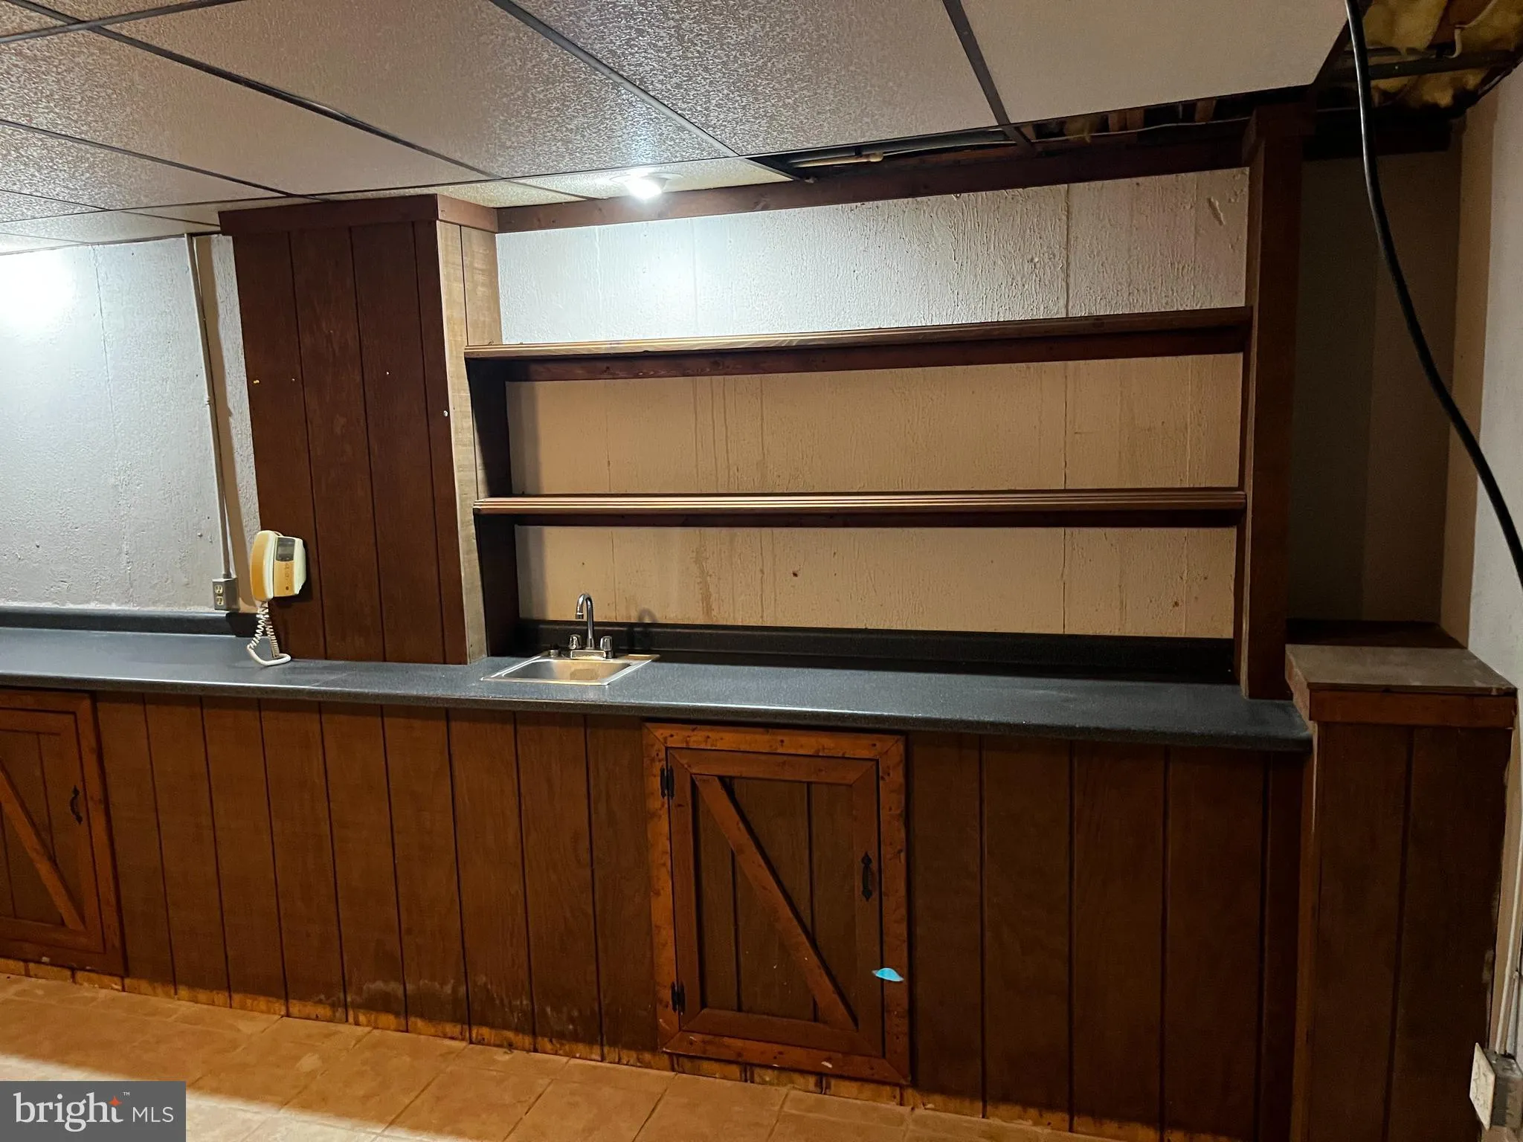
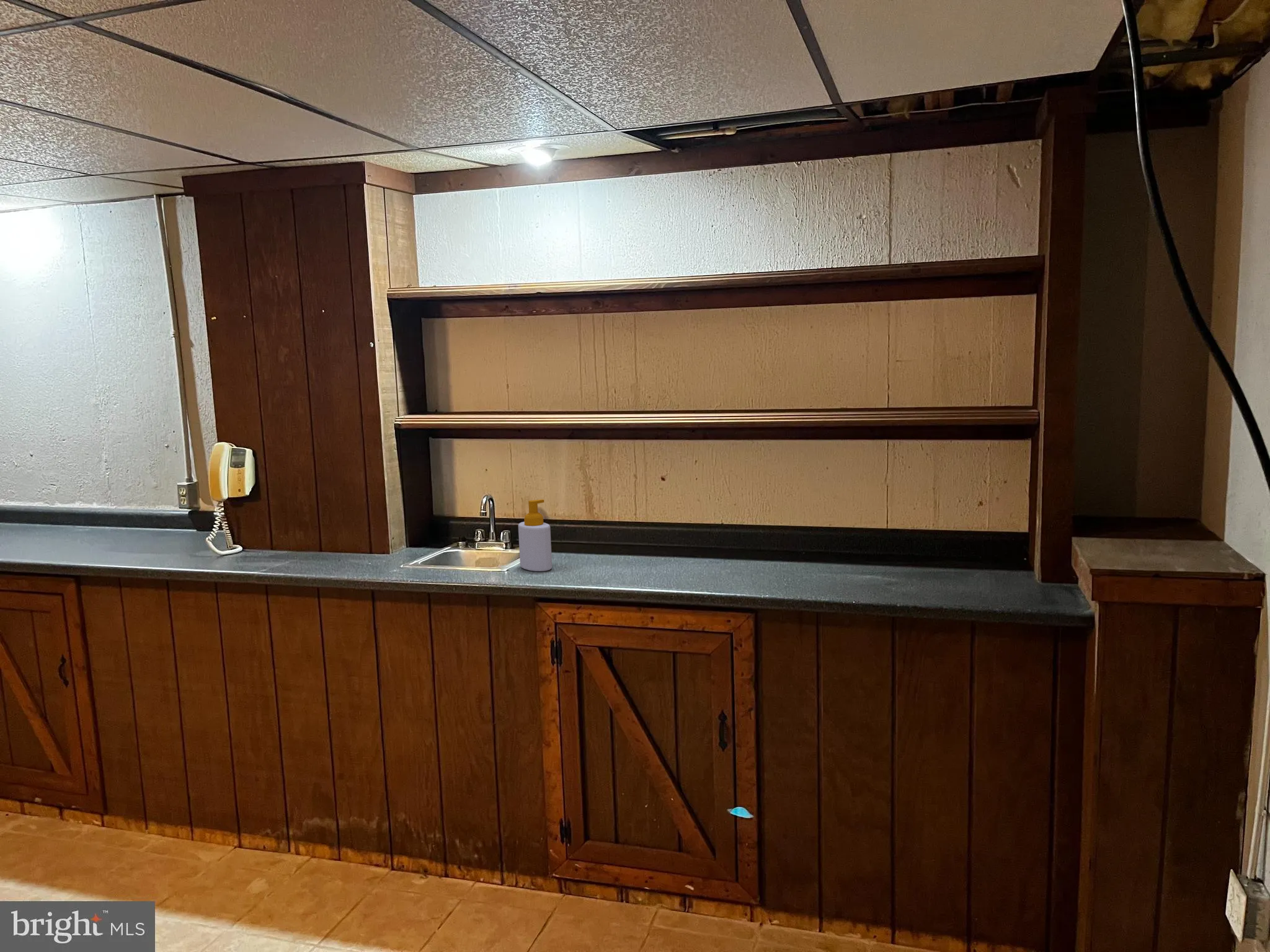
+ soap bottle [518,499,553,572]
